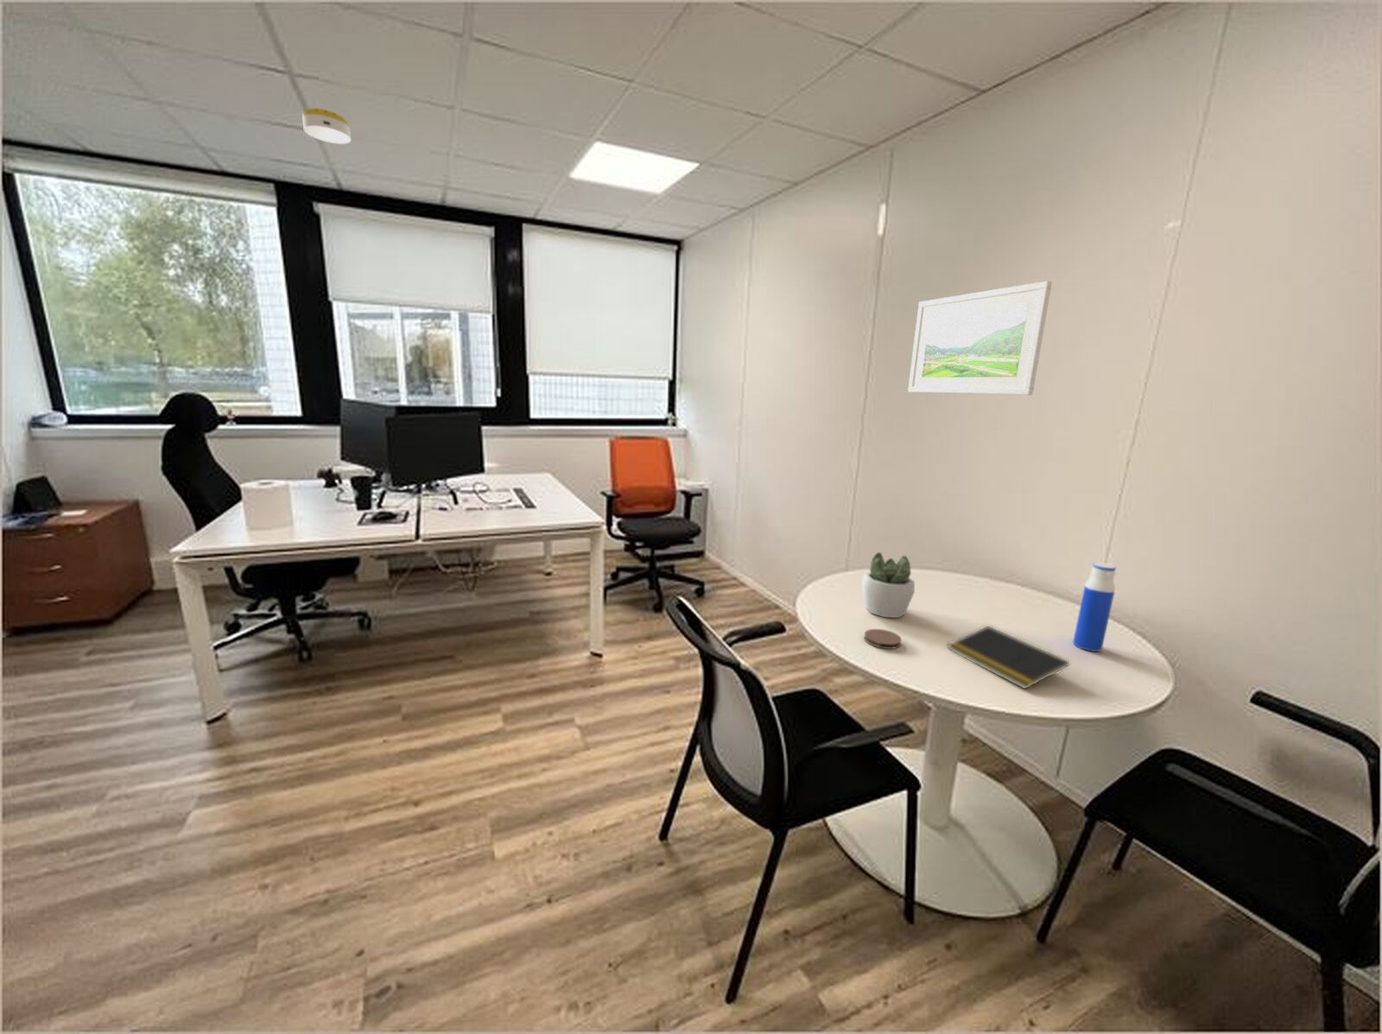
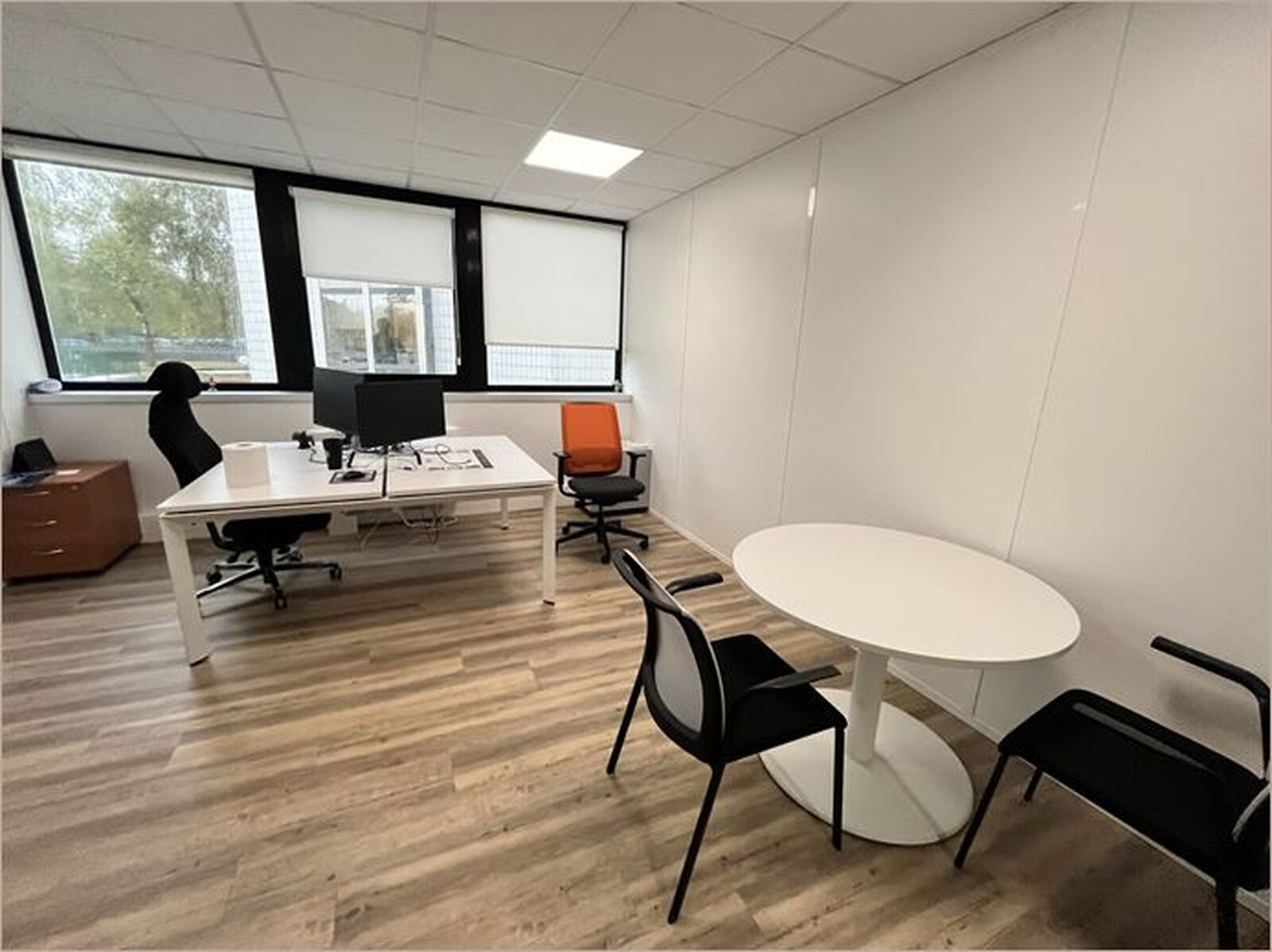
- water bottle [1072,562,1117,653]
- succulent plant [862,552,916,619]
- smoke detector [301,108,352,146]
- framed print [907,280,1053,396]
- coaster [863,629,903,650]
- notepad [946,625,1070,690]
